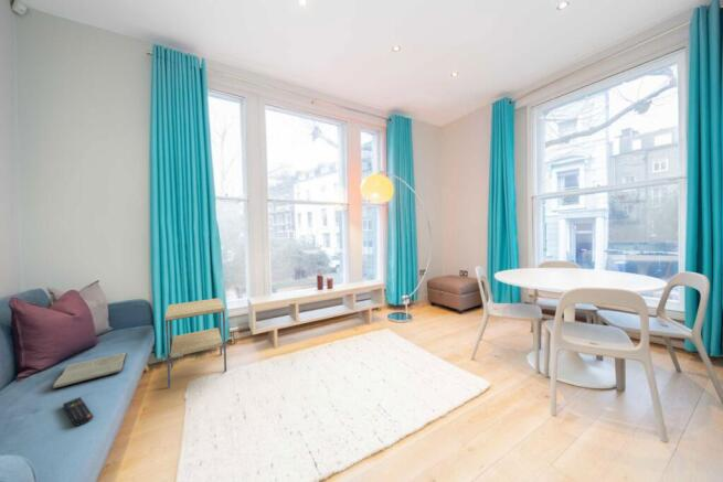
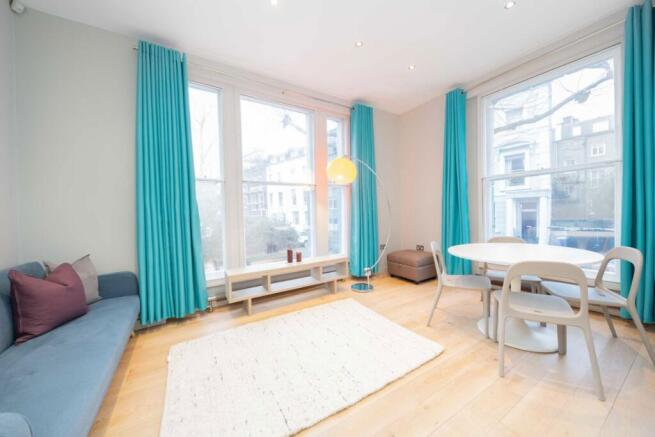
- side table [163,297,227,389]
- book [51,352,128,390]
- remote control [62,396,94,427]
